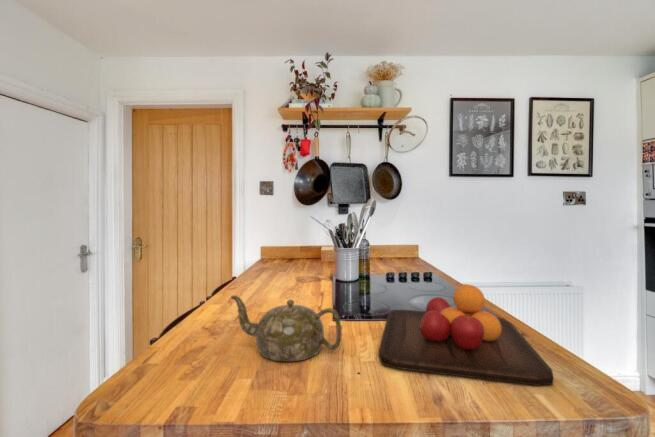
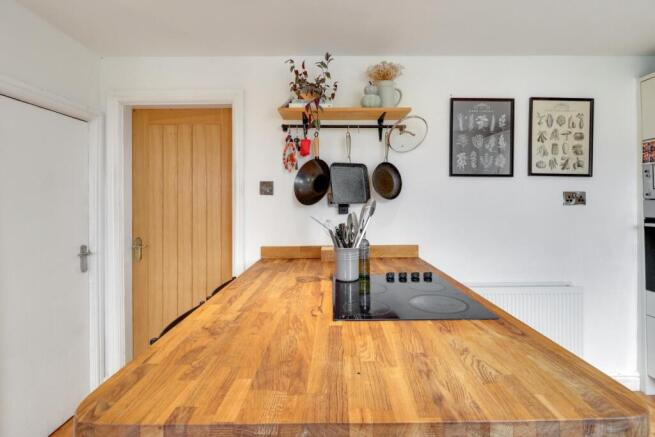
- teapot [230,295,342,363]
- chopping board [378,283,554,386]
